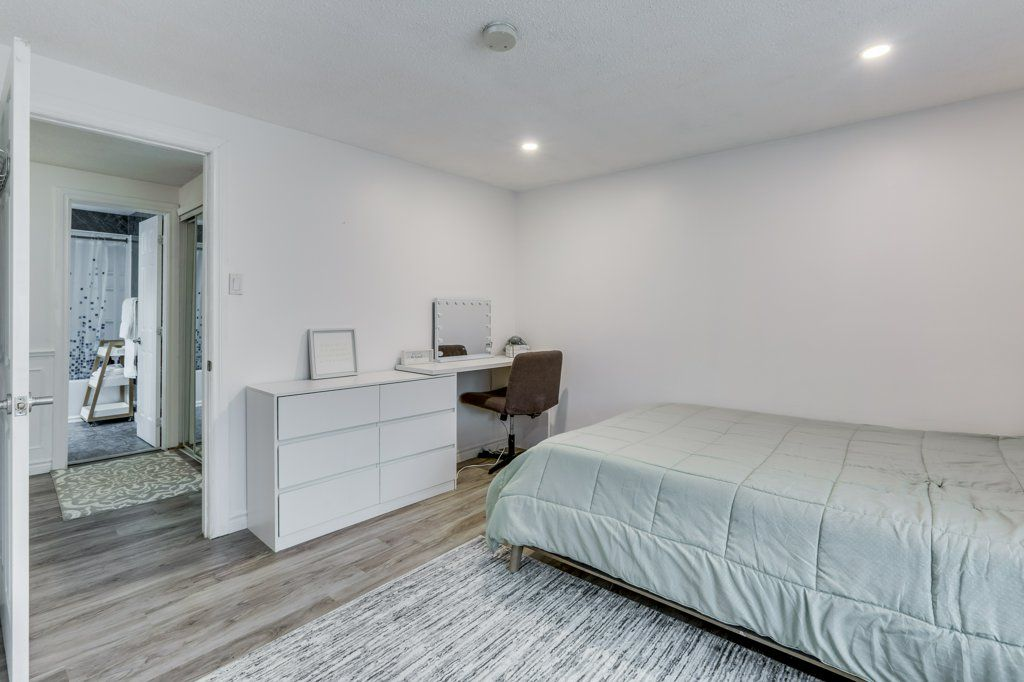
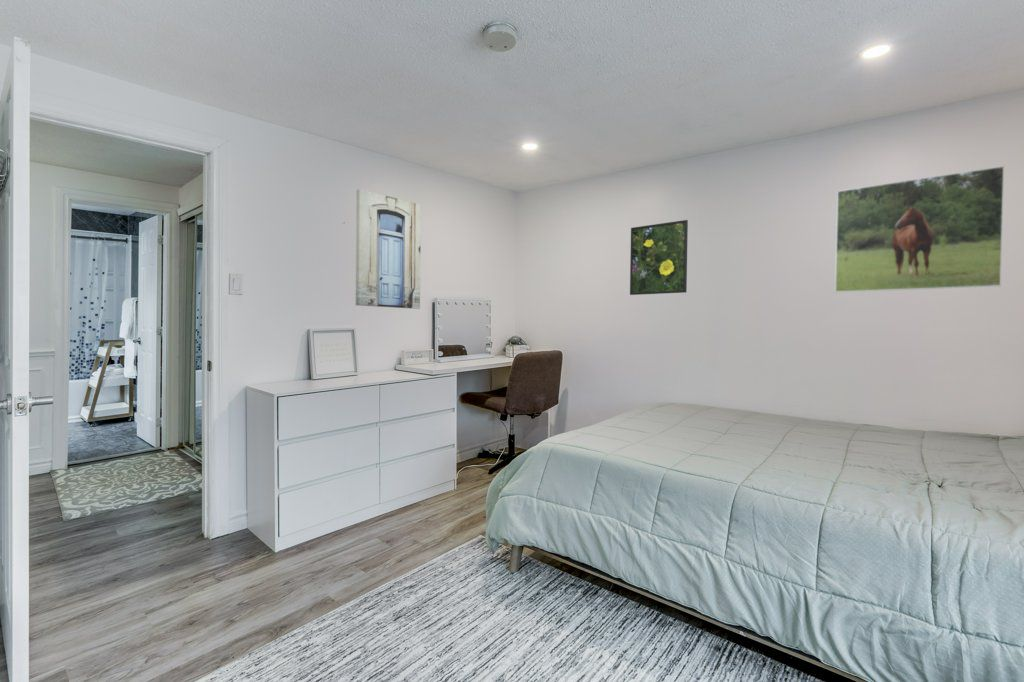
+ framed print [629,219,689,296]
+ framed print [834,165,1005,294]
+ wall art [355,188,422,310]
